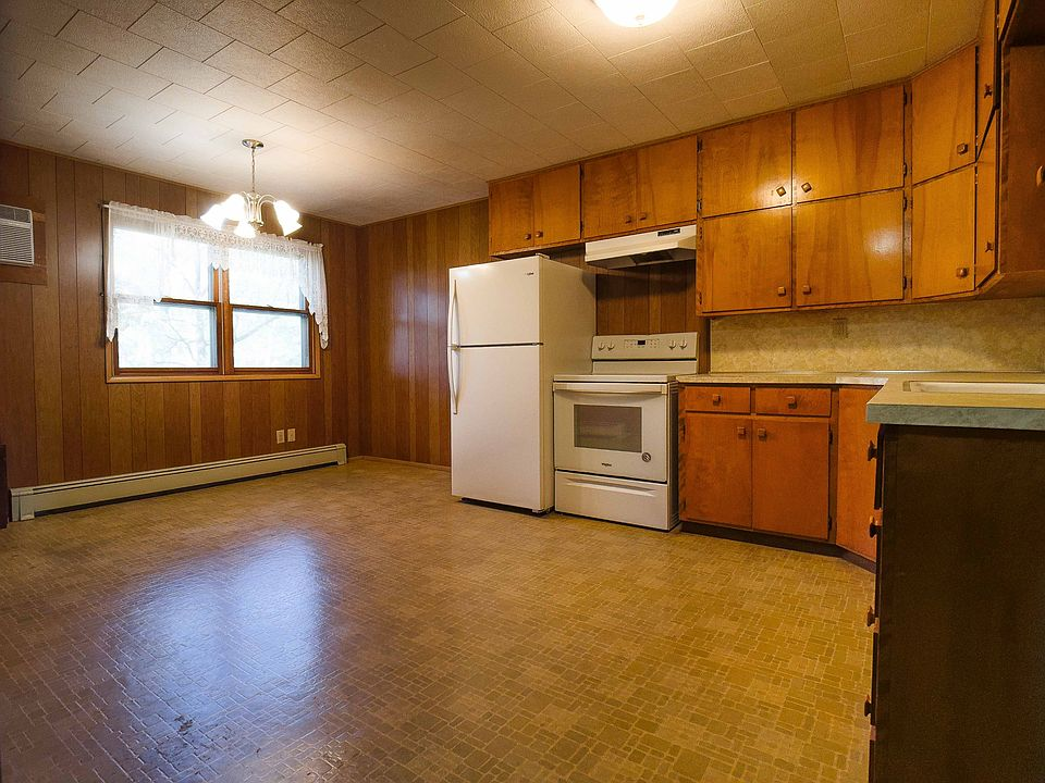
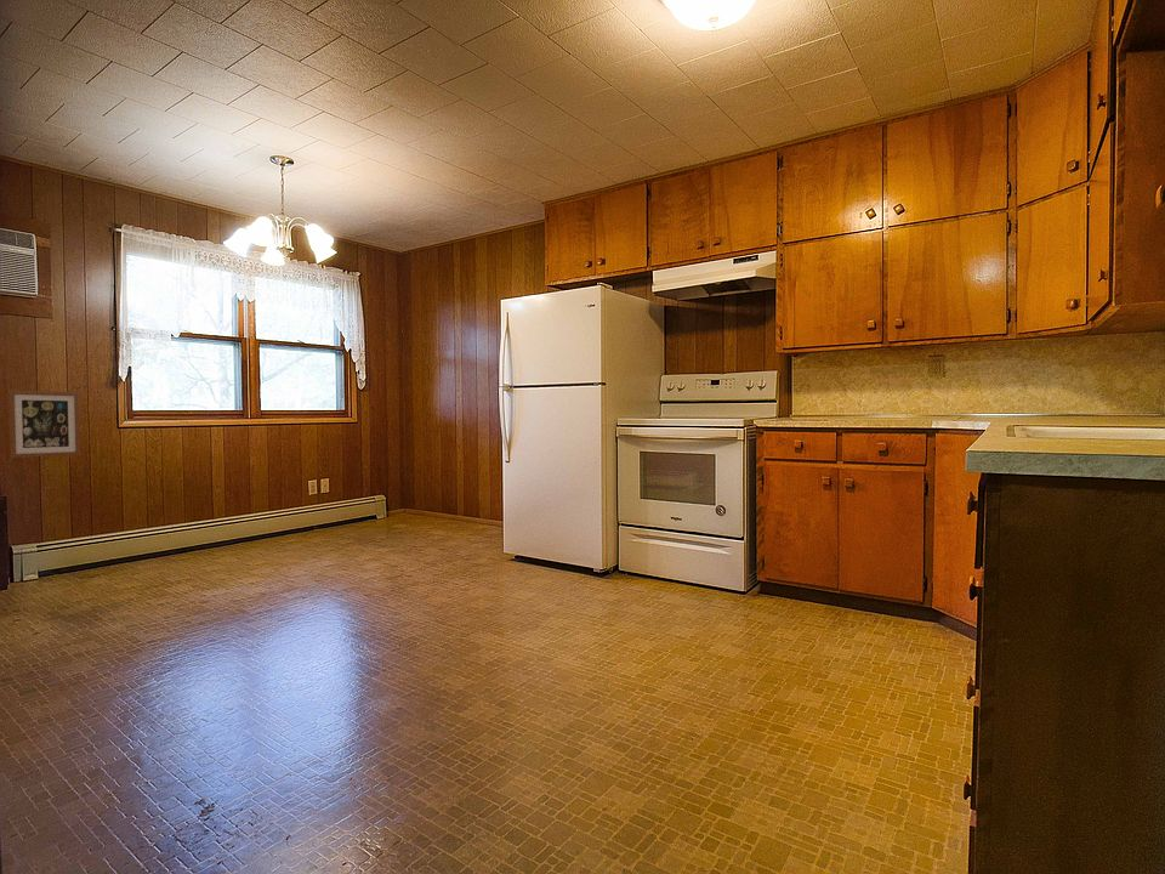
+ wall art [7,390,81,459]
